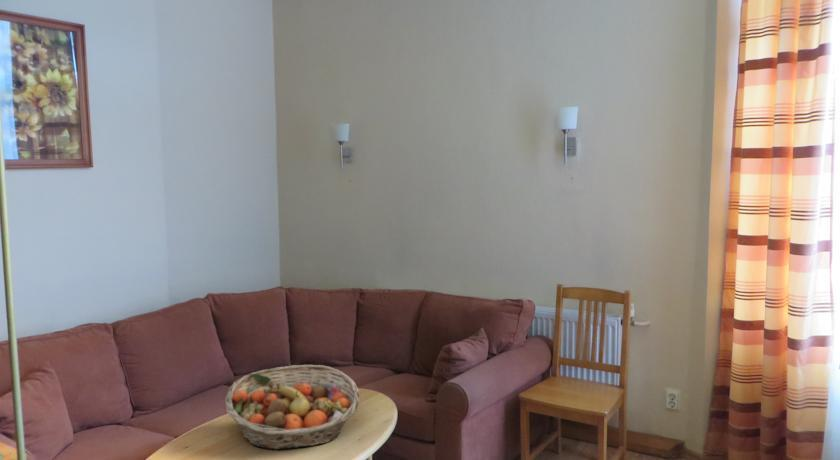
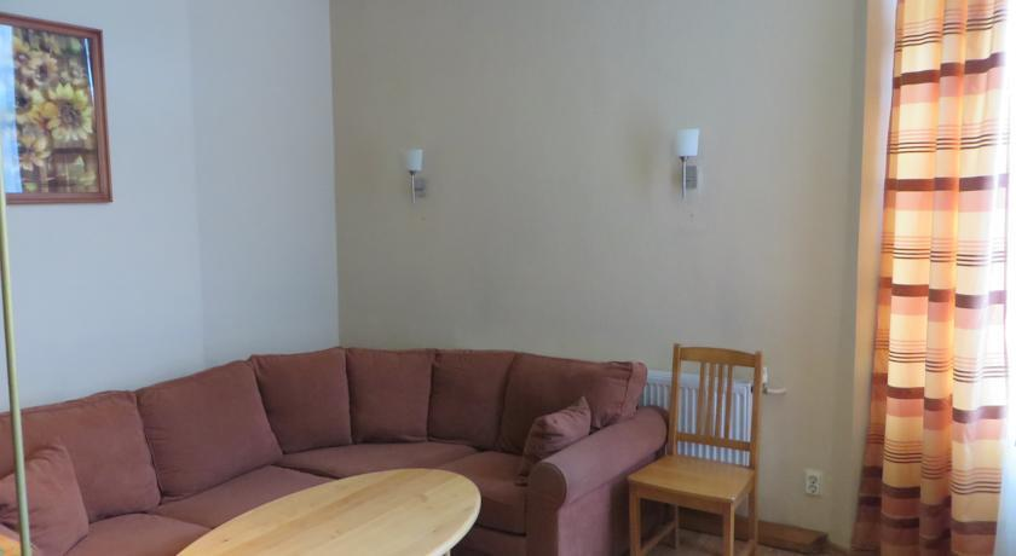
- fruit basket [225,364,361,451]
